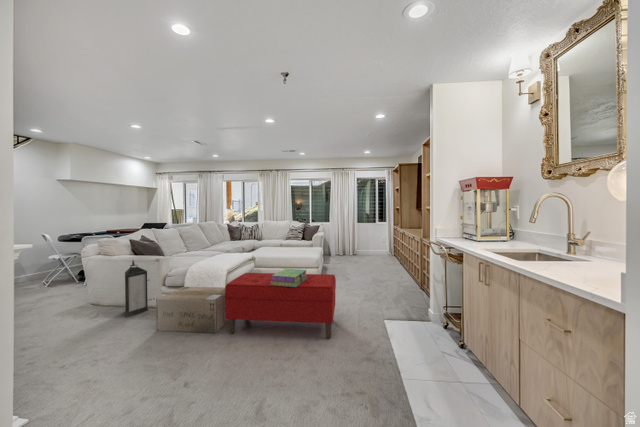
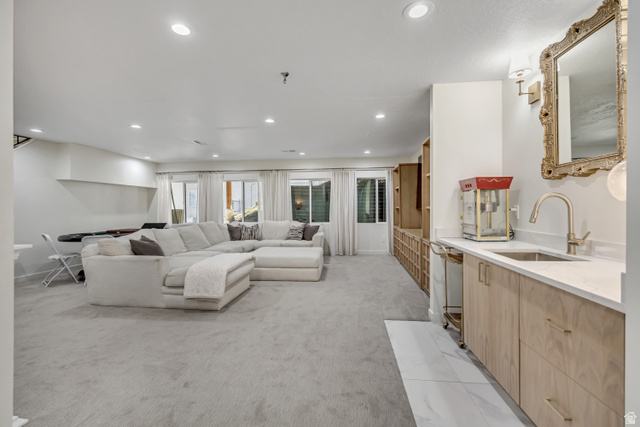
- cardboard box [155,285,229,334]
- bench [225,272,337,340]
- lantern [124,259,153,318]
- stack of books [270,268,308,287]
